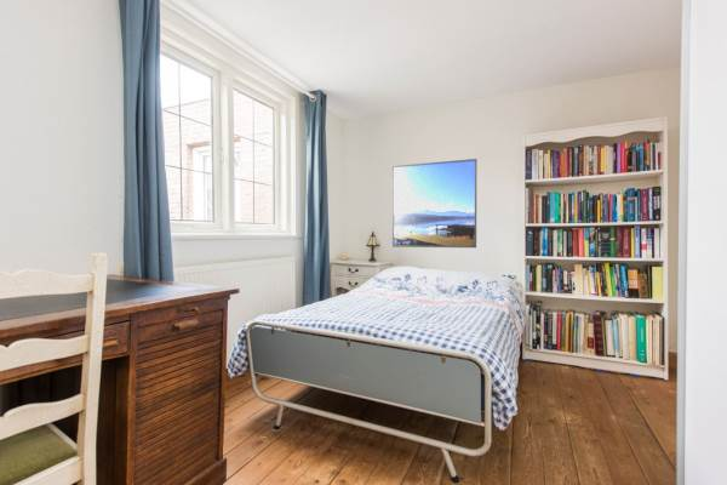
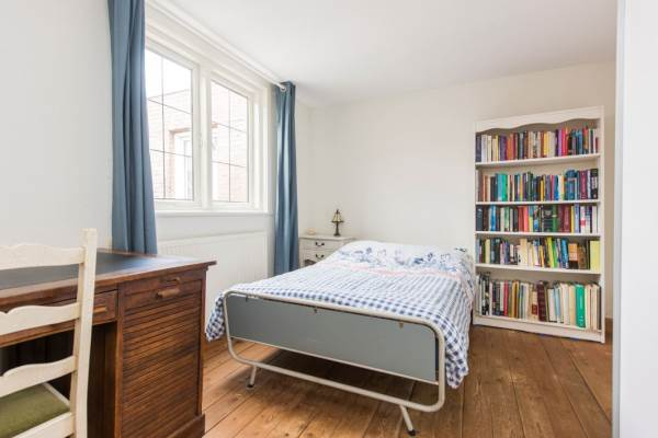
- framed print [391,158,477,249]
